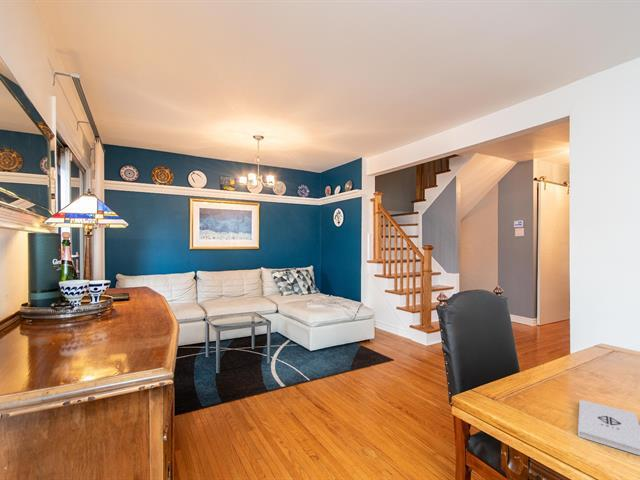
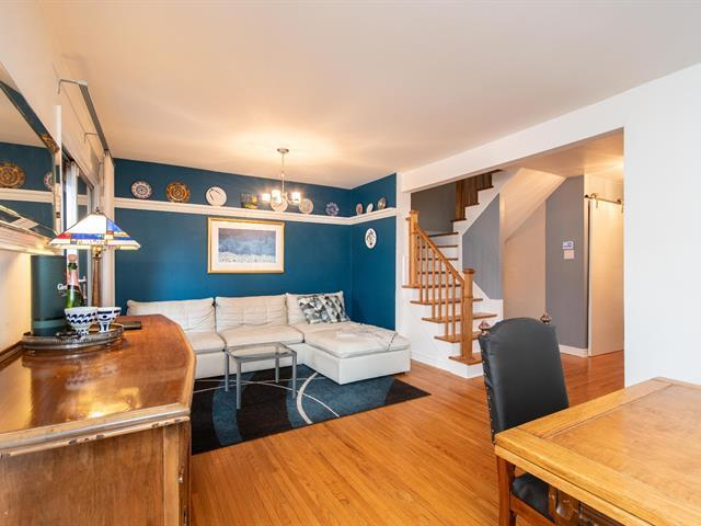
- notepad [577,399,640,456]
